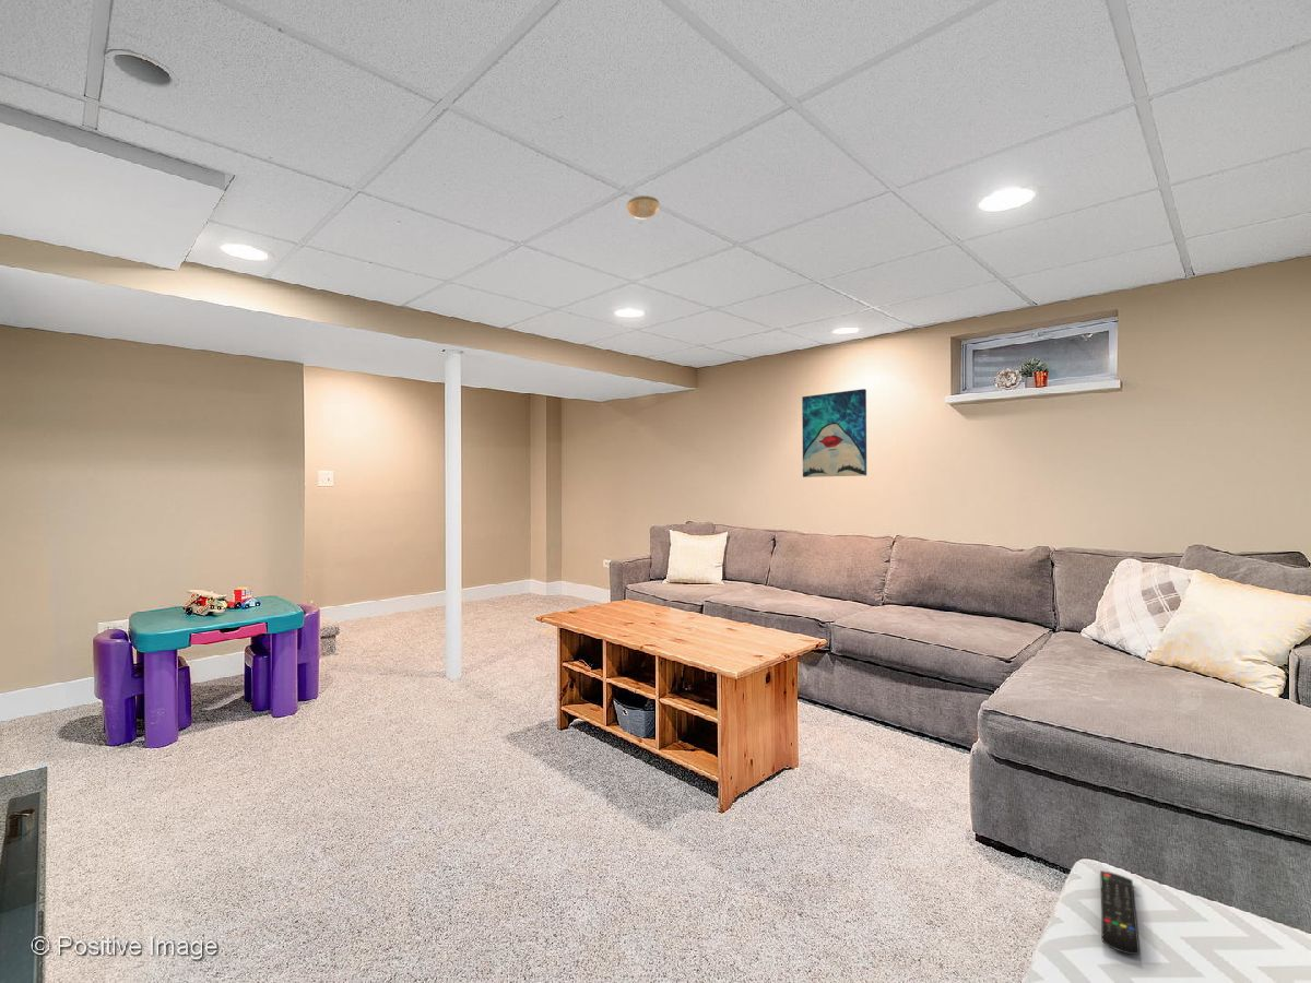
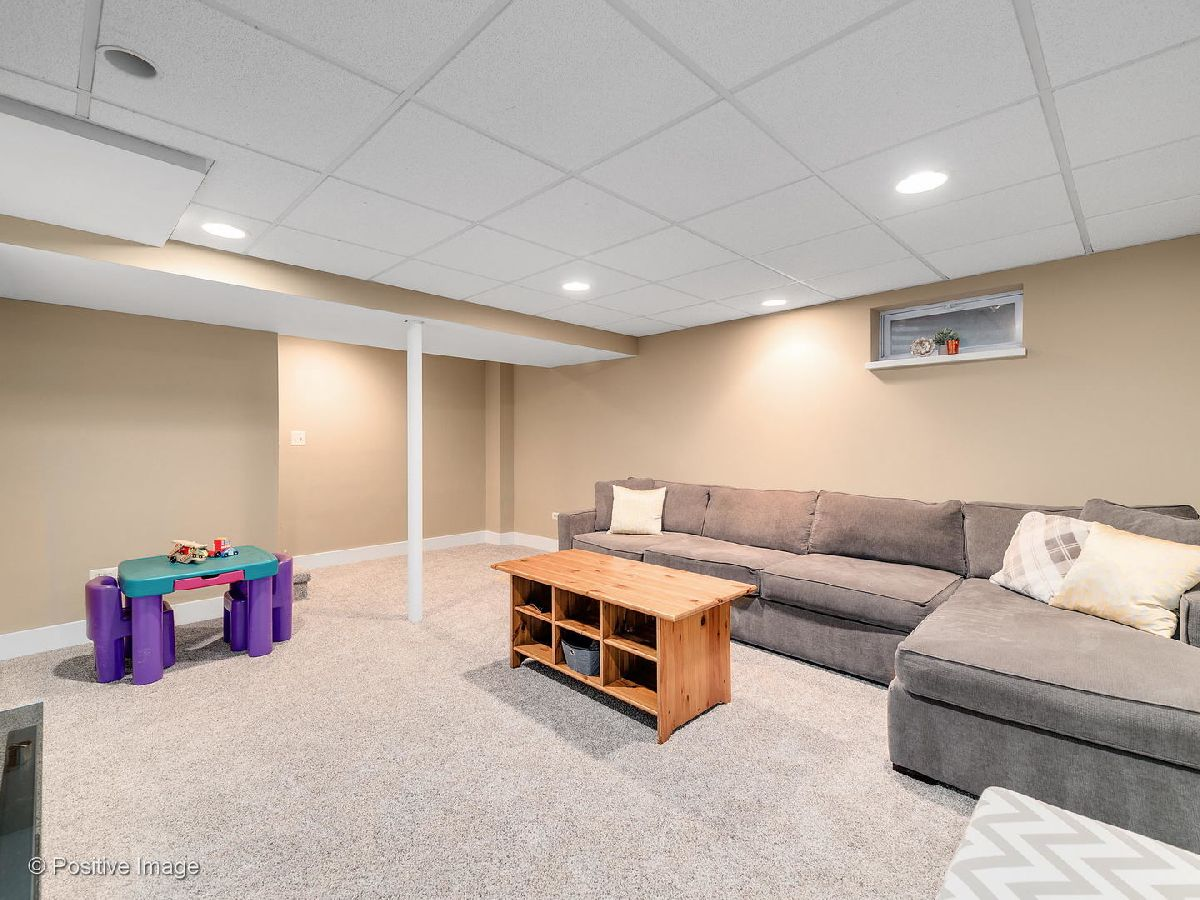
- smoke detector [626,194,660,221]
- wall art [801,388,867,478]
- remote control [1099,869,1141,956]
